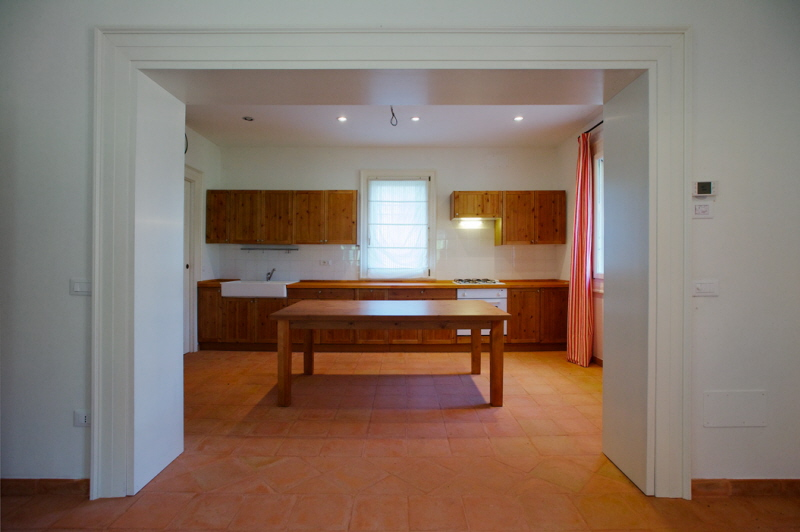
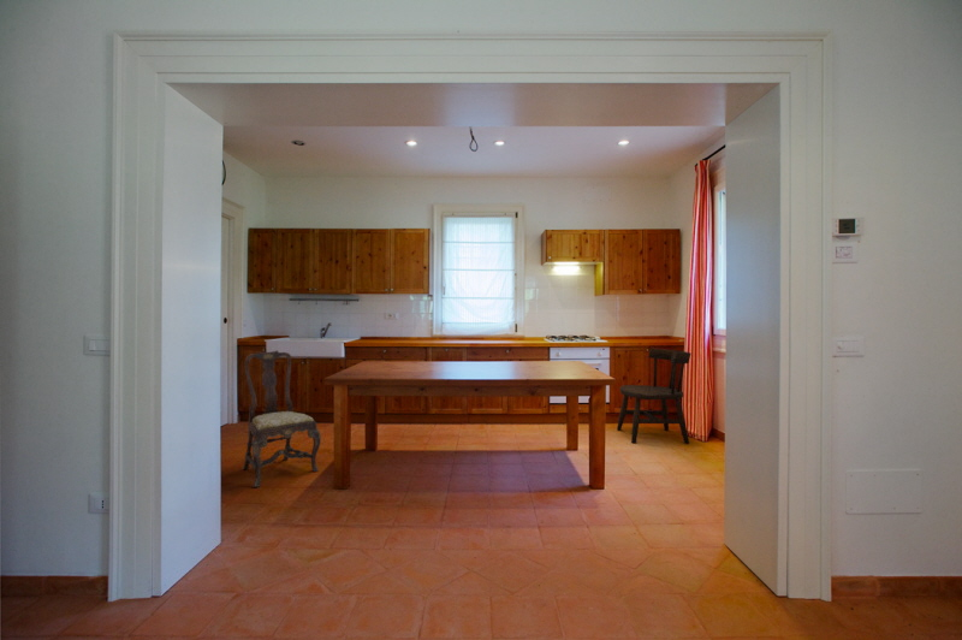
+ dining chair [616,346,693,445]
+ dining chair [242,350,322,488]
